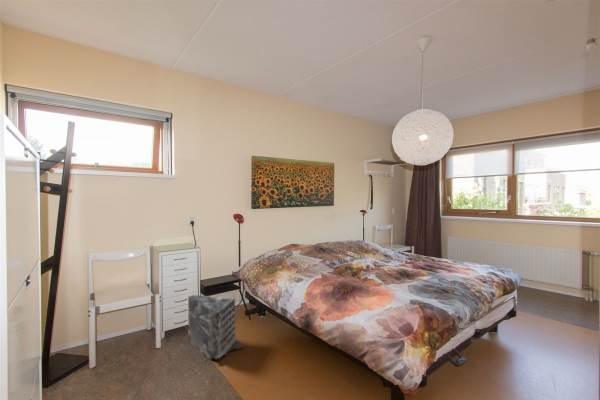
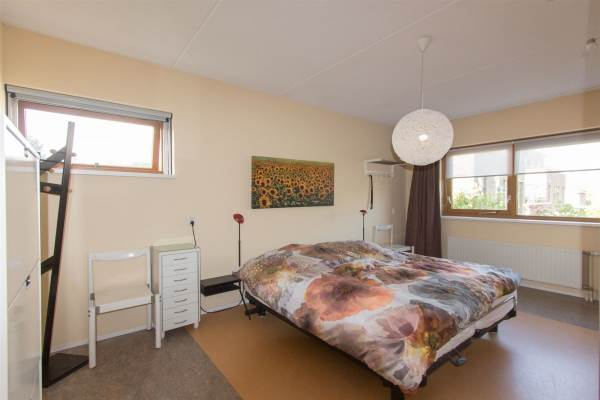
- architectural model [187,294,249,361]
